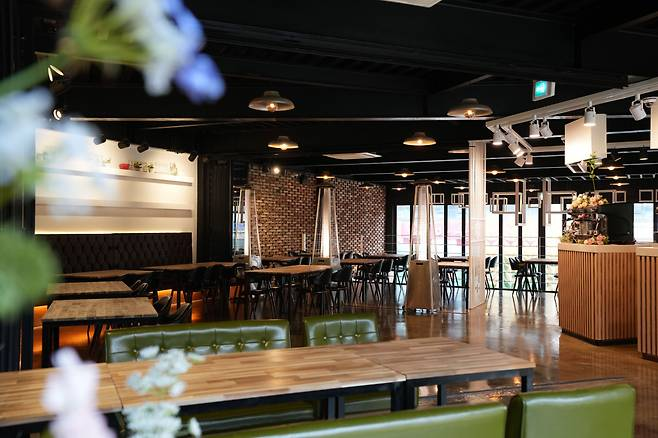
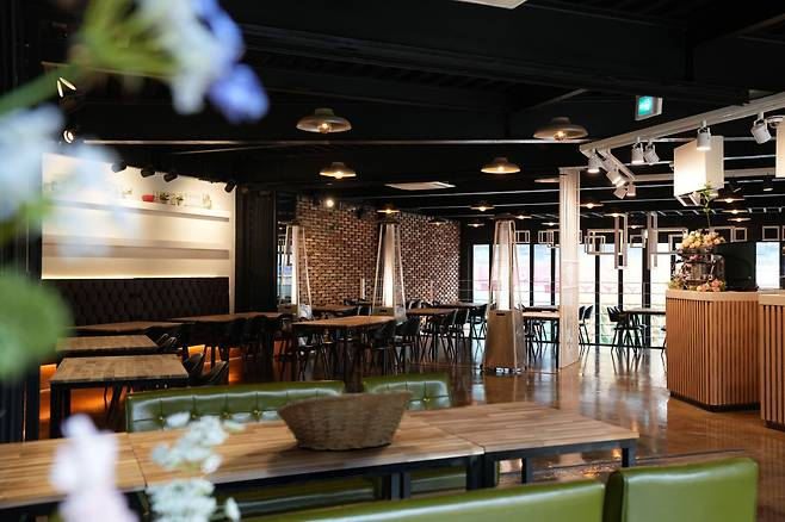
+ fruit basket [274,387,415,452]
